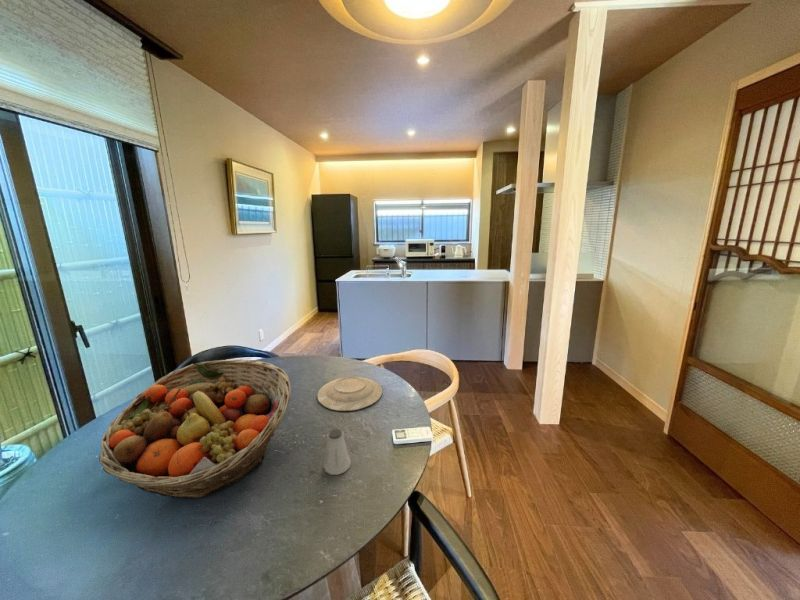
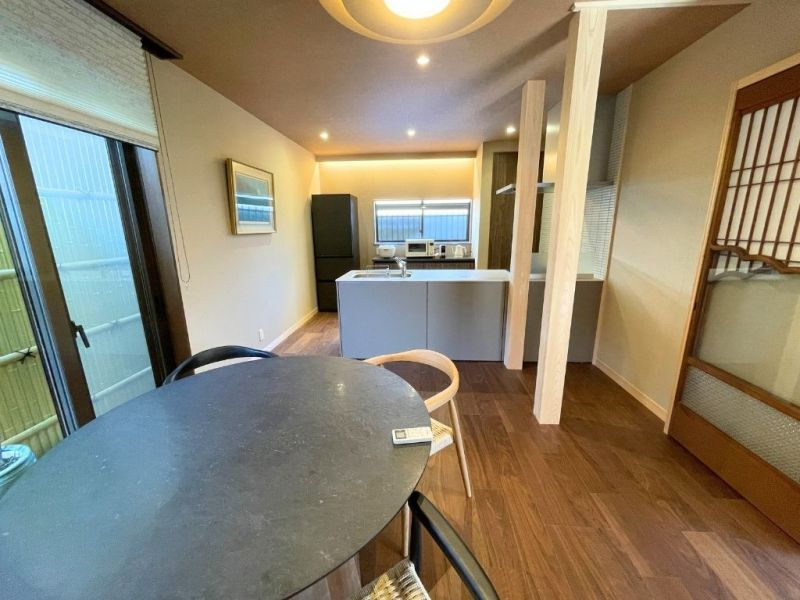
- saltshaker [323,428,352,476]
- fruit basket [98,358,292,499]
- plate [316,376,383,412]
